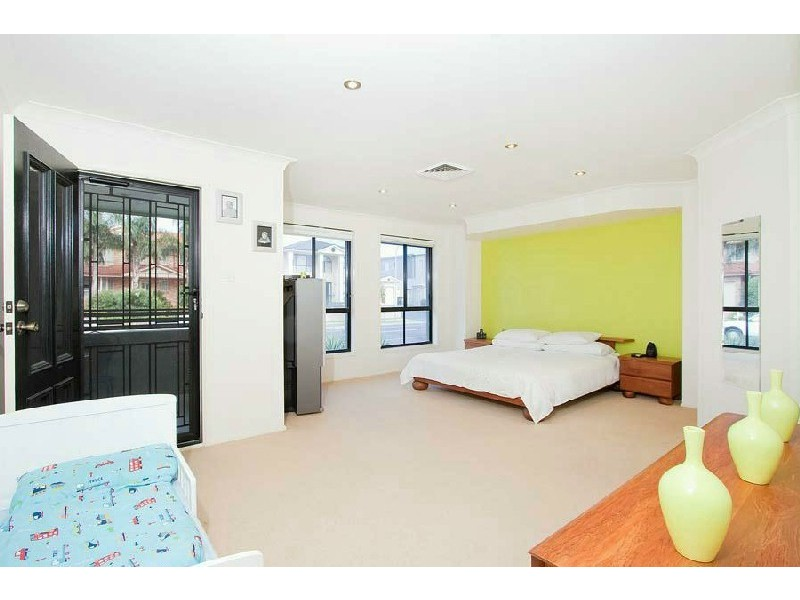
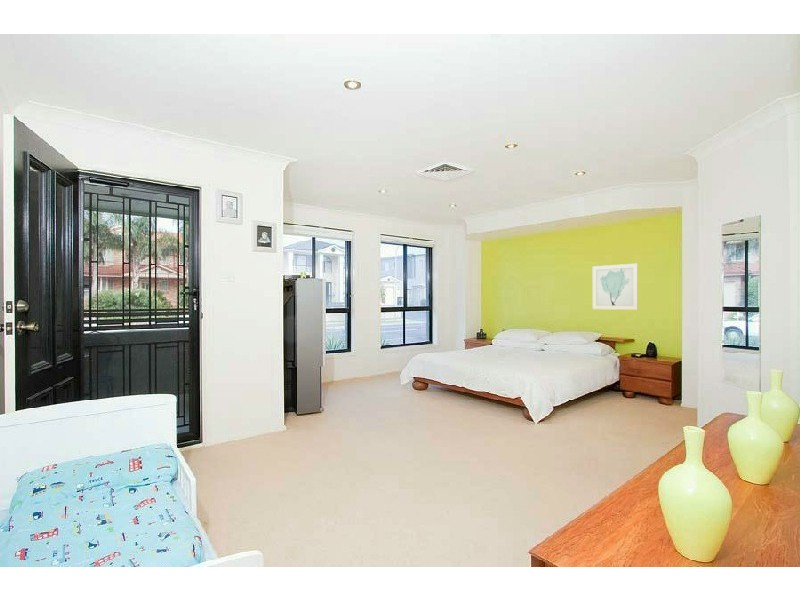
+ wall art [592,263,639,311]
